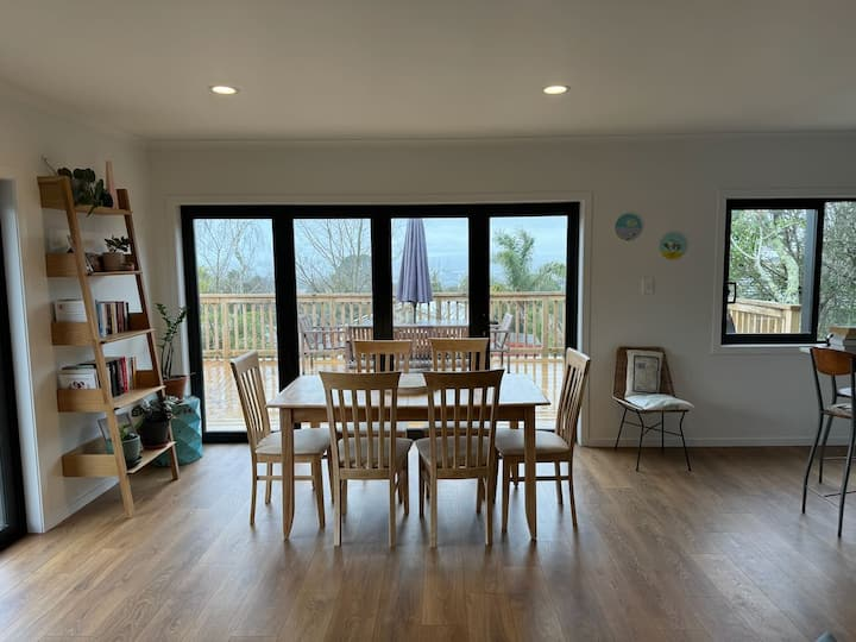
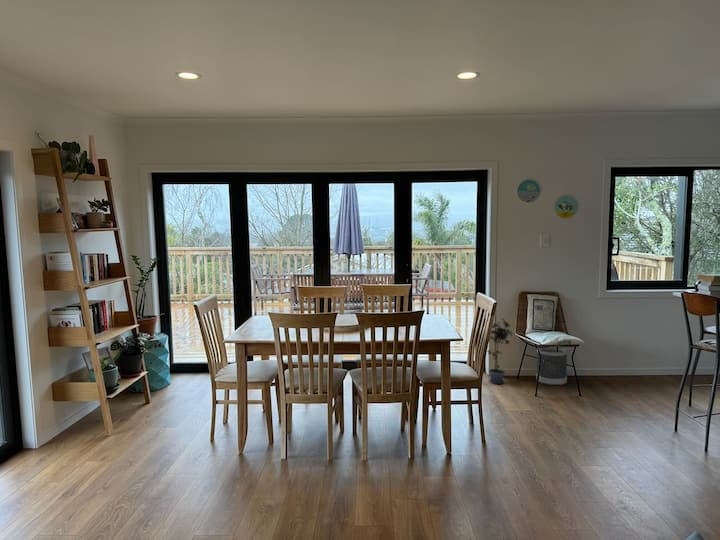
+ potted plant [486,317,513,385]
+ wastebasket [535,347,568,386]
